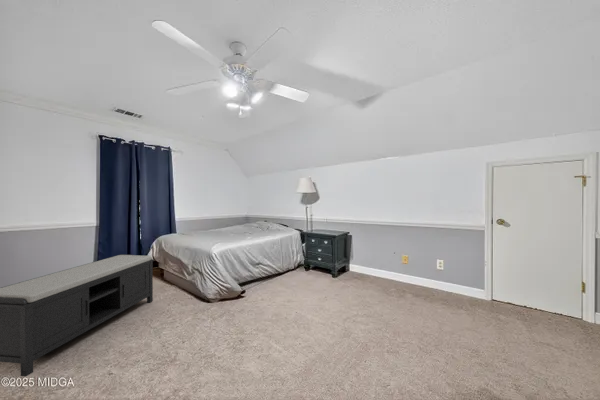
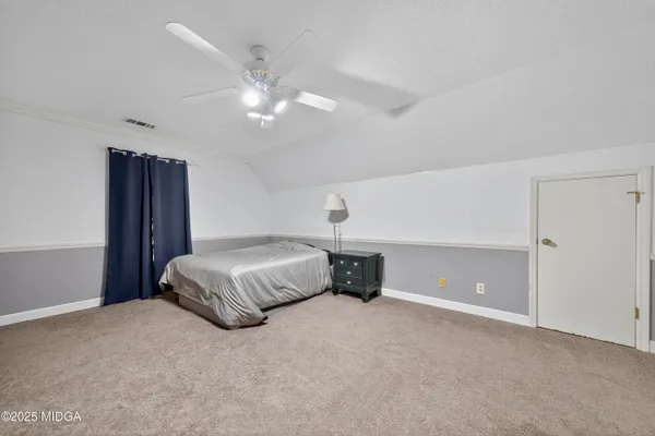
- bench [0,253,155,377]
